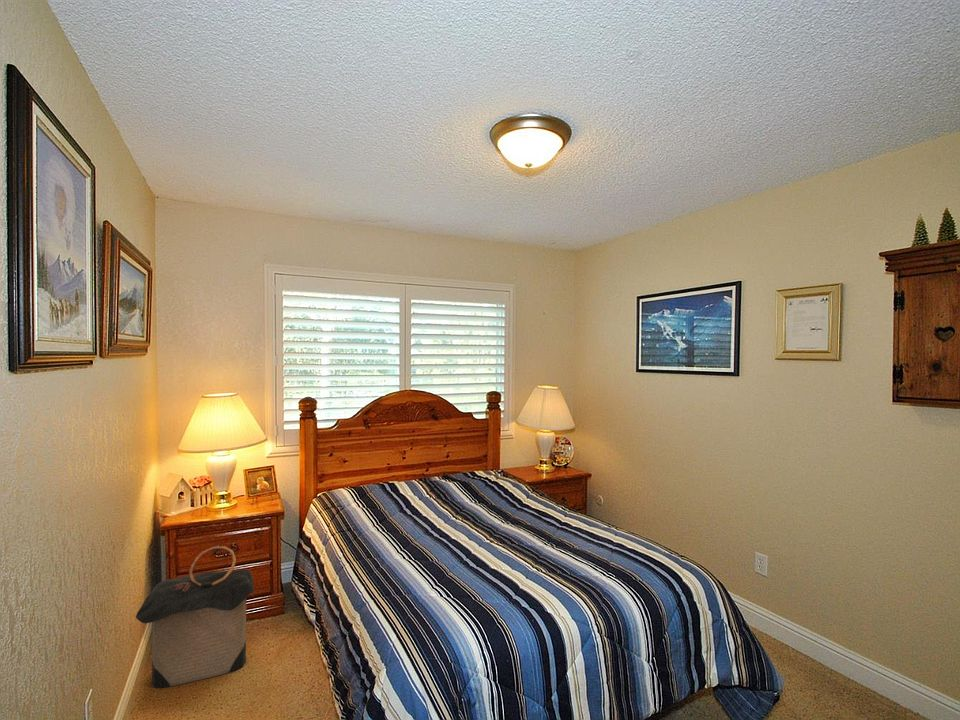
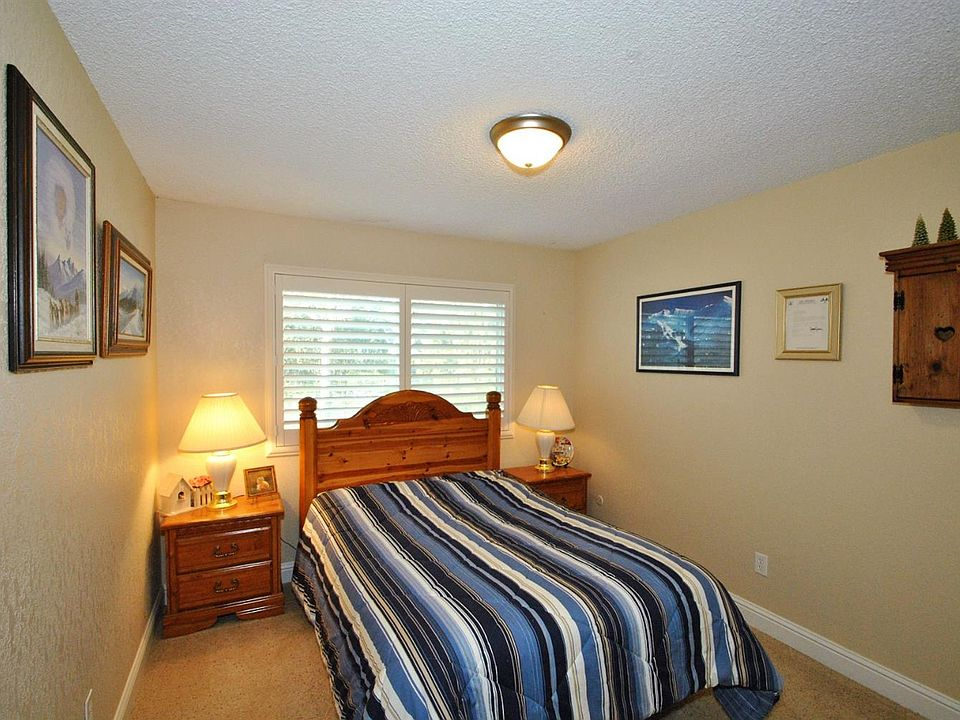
- laundry hamper [135,545,255,689]
